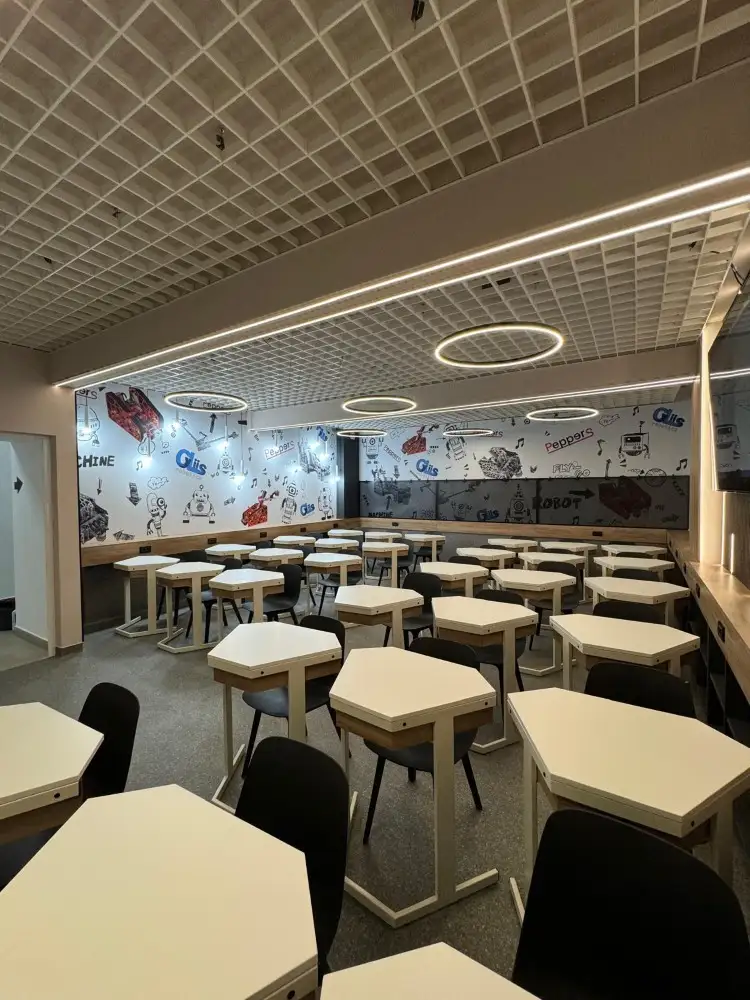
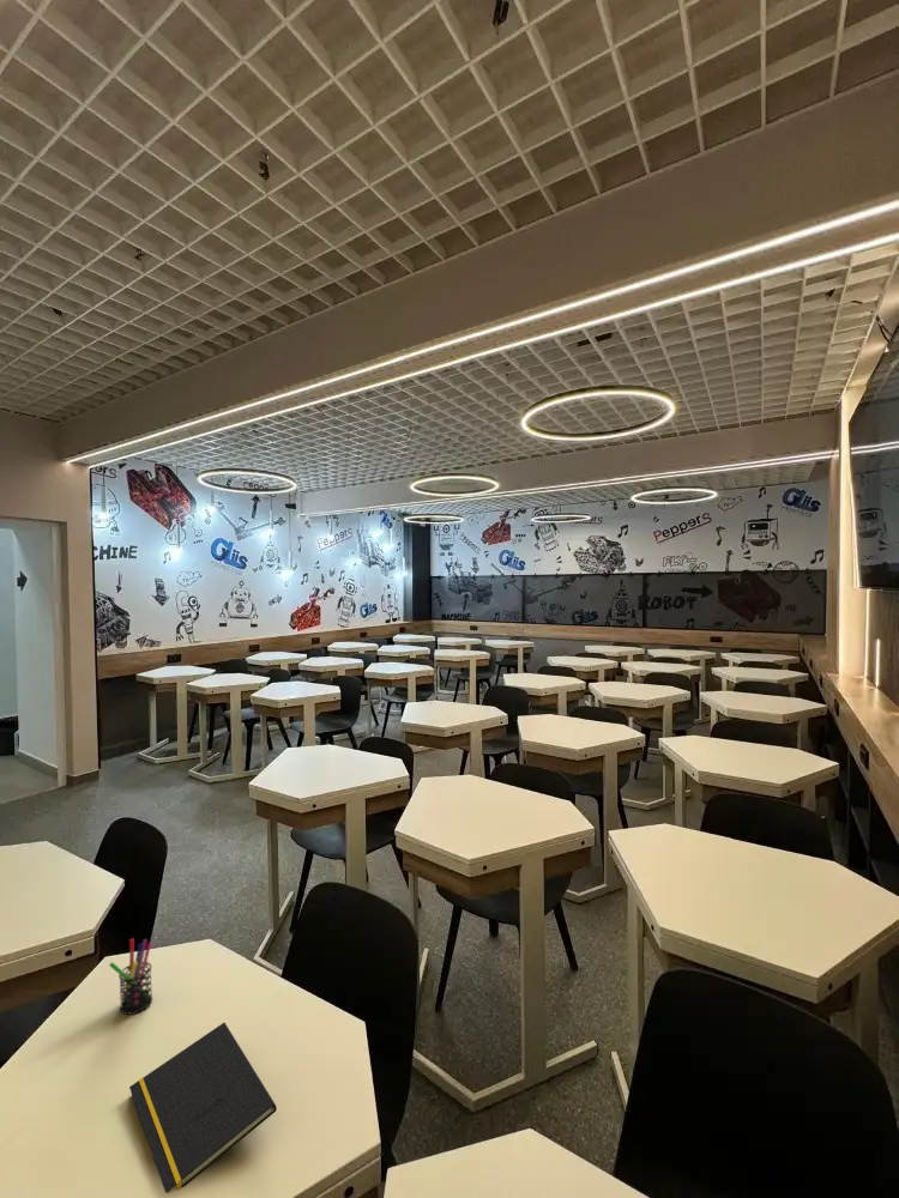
+ notepad [128,1022,278,1196]
+ pen holder [108,938,153,1016]
